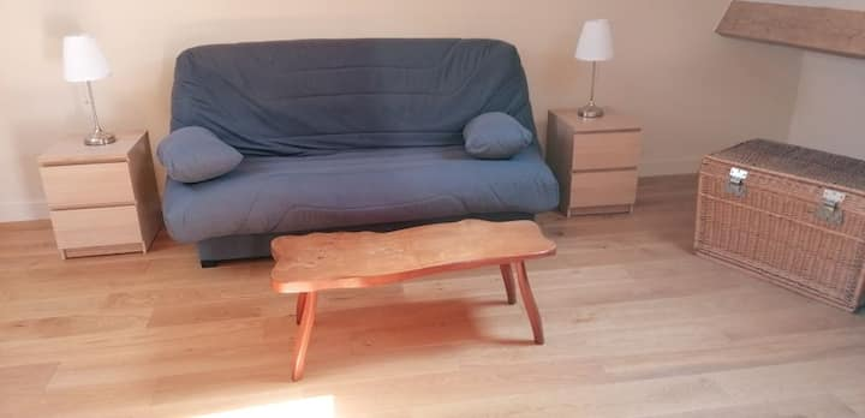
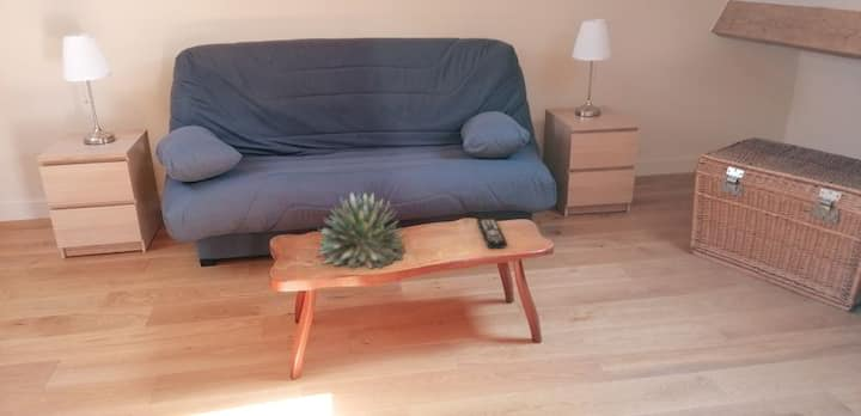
+ remote control [476,214,508,250]
+ succulent plant [316,190,407,270]
